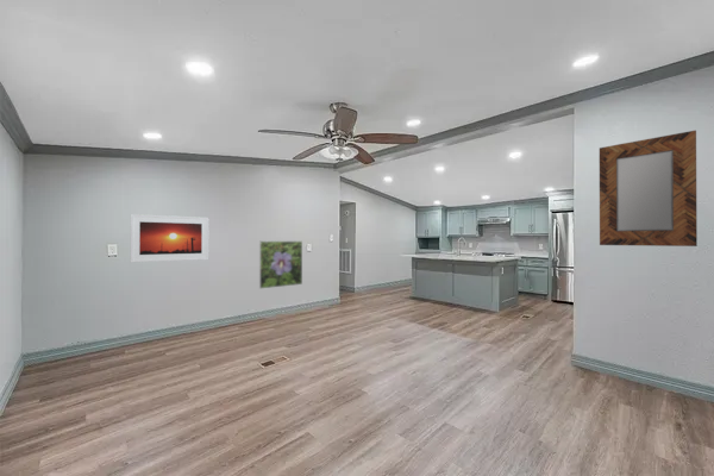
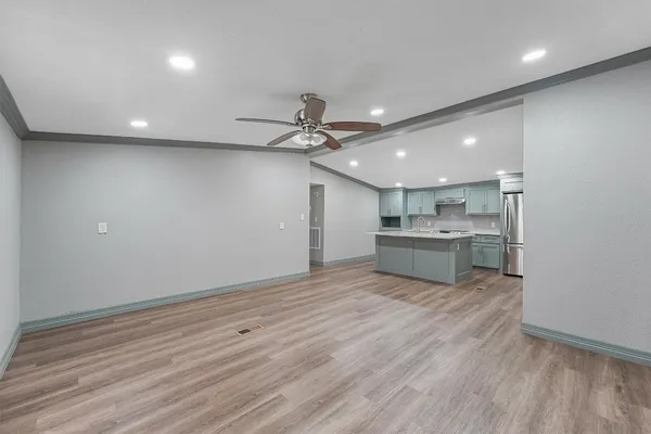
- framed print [130,213,211,263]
- home mirror [599,130,699,248]
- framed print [258,240,303,290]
